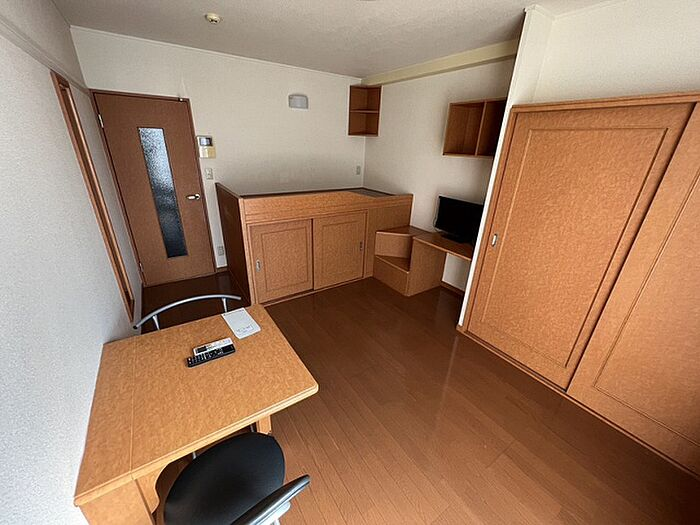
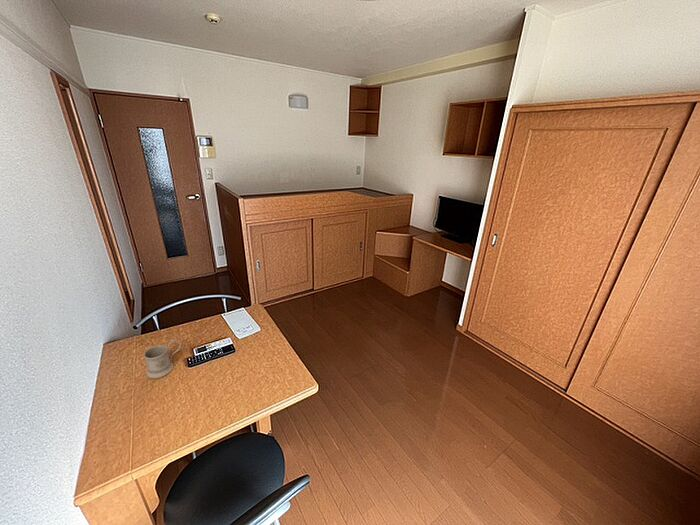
+ mug [143,338,182,379]
